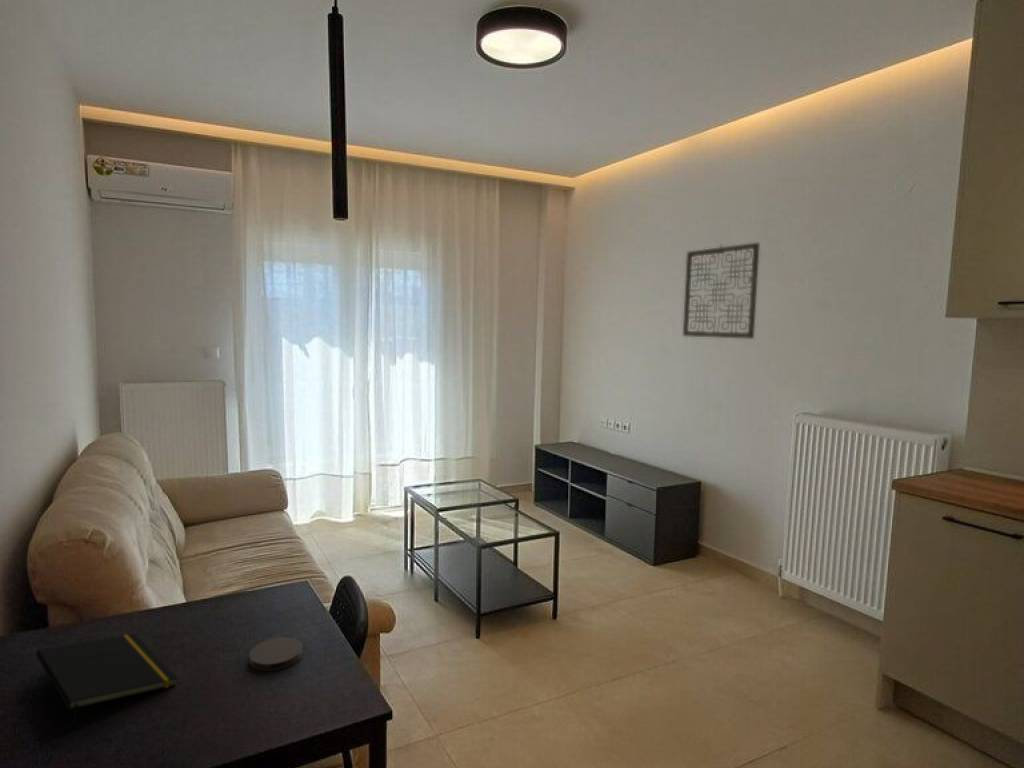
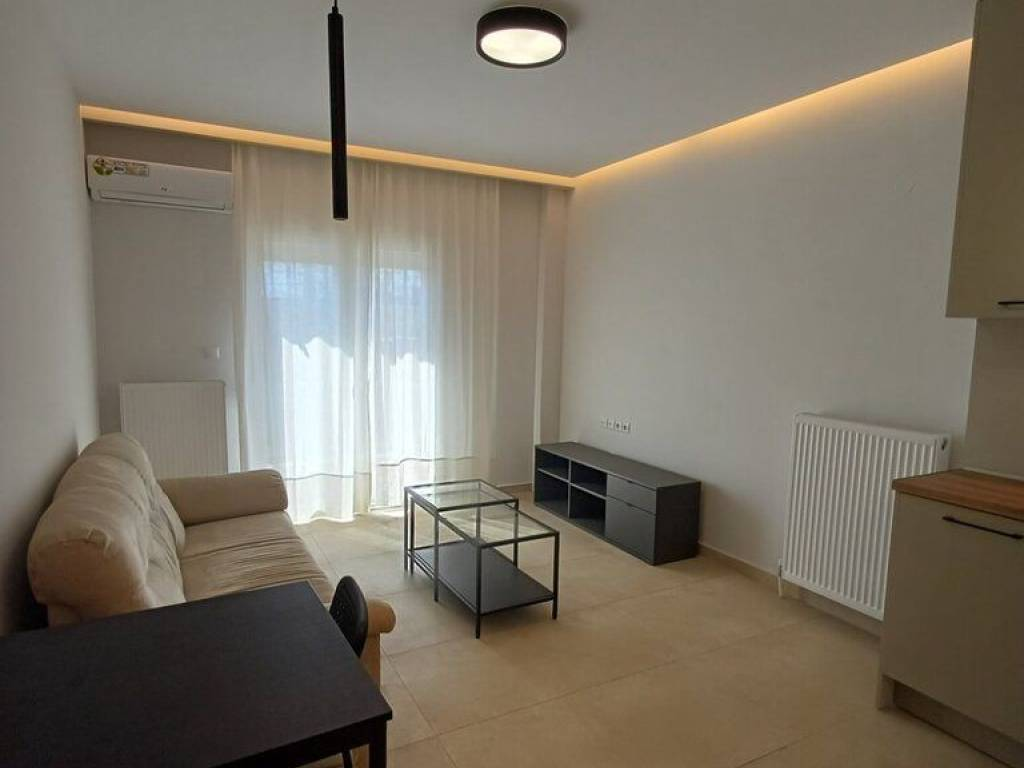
- notepad [35,633,178,731]
- wall art [682,242,761,340]
- coaster [248,636,304,672]
